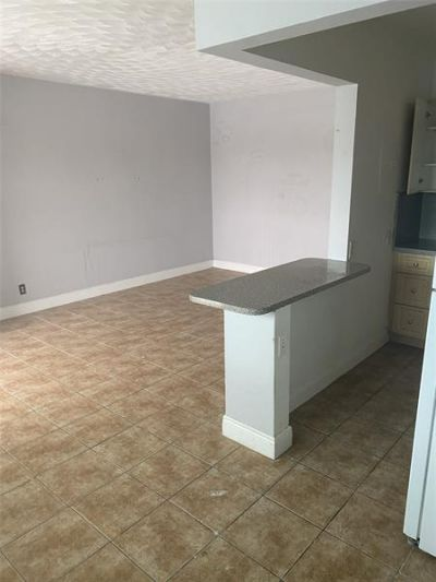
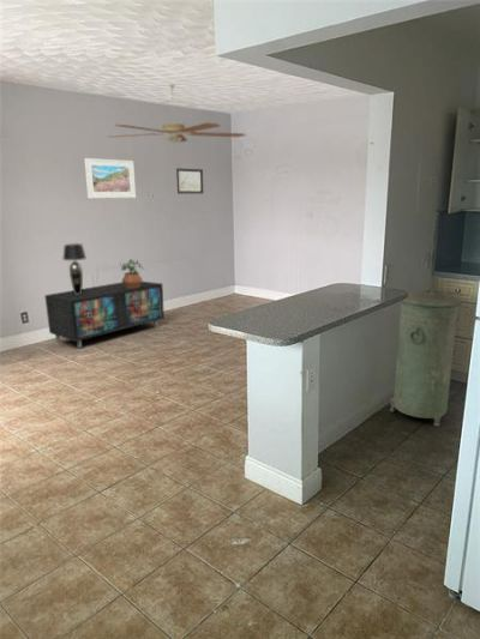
+ ceiling fan [107,83,246,144]
+ storage cabinet [43,281,166,349]
+ trash can [389,288,462,428]
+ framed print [83,157,137,199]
+ table lamp [61,242,88,295]
+ potted plant [120,258,145,288]
+ wall art [175,167,204,195]
